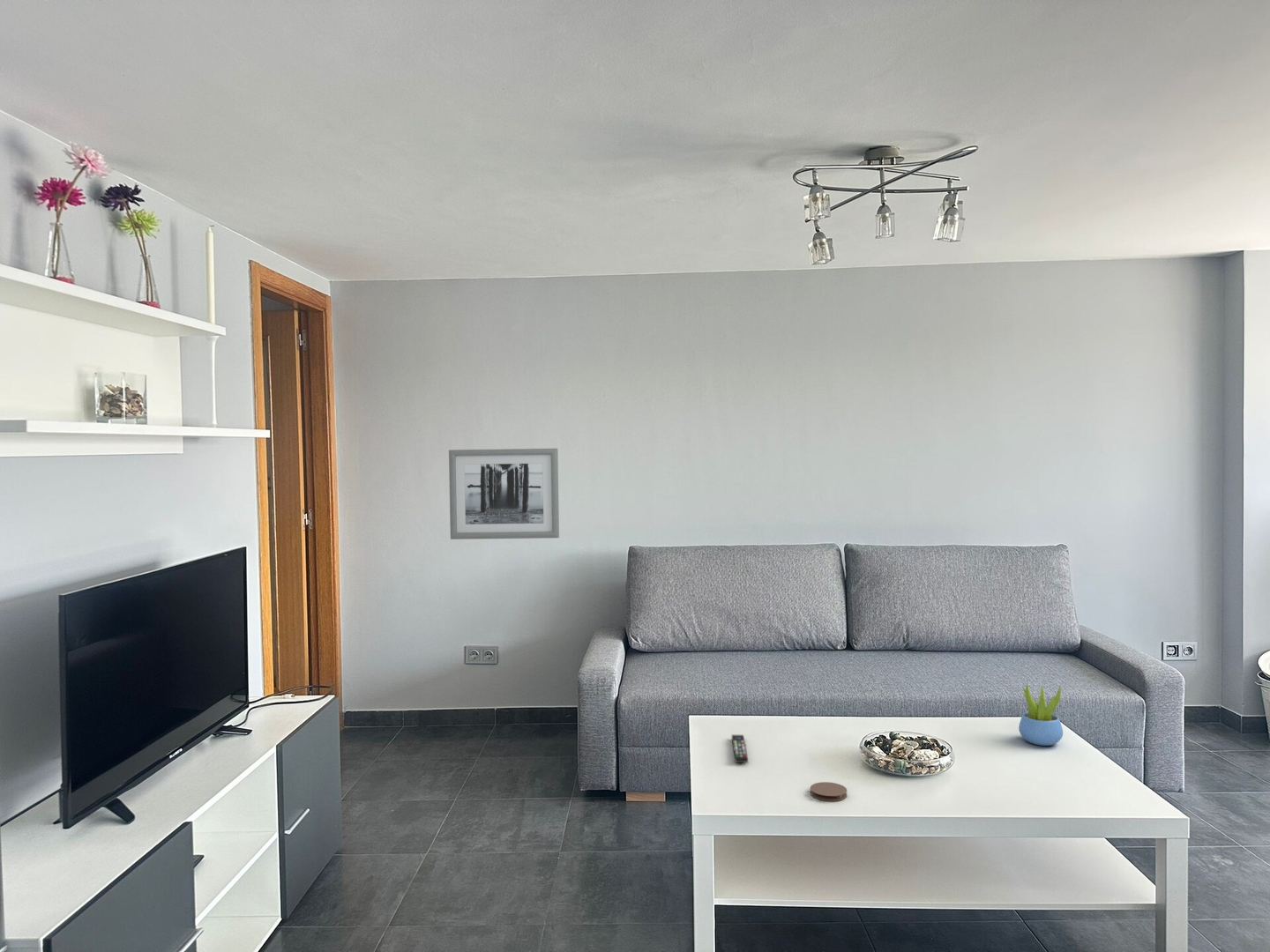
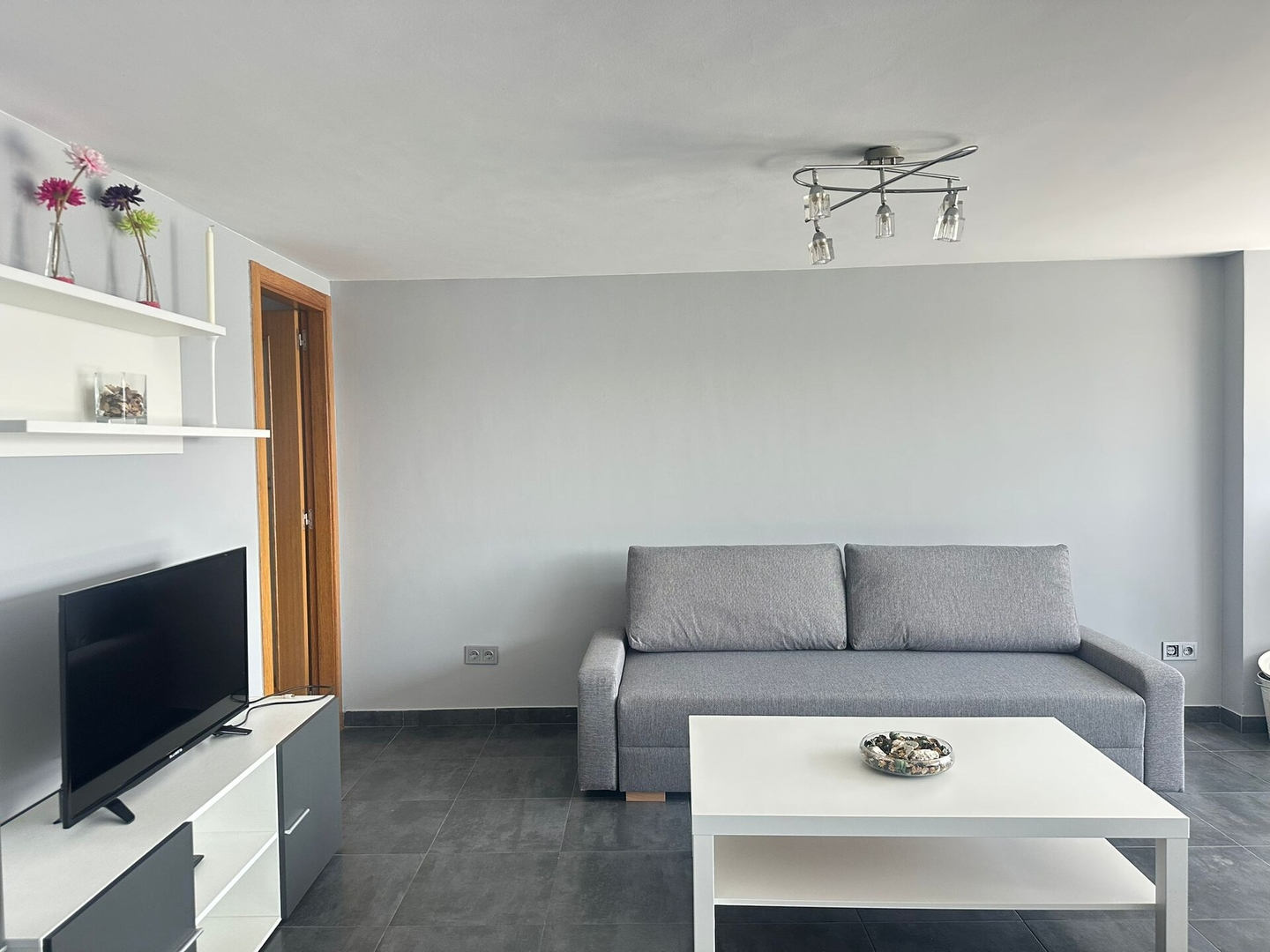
- succulent plant [1018,683,1064,747]
- coaster [810,781,848,802]
- remote control [731,734,749,763]
- wall art [448,448,560,540]
